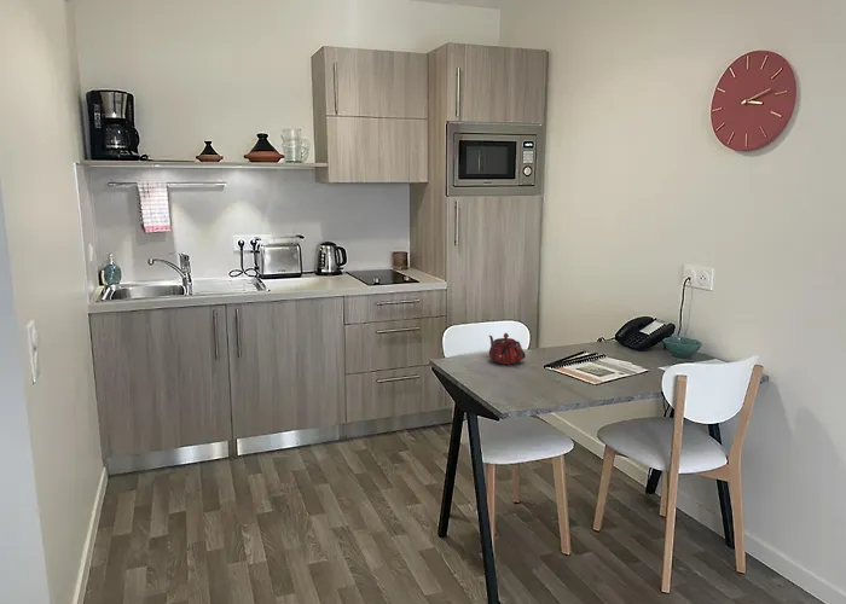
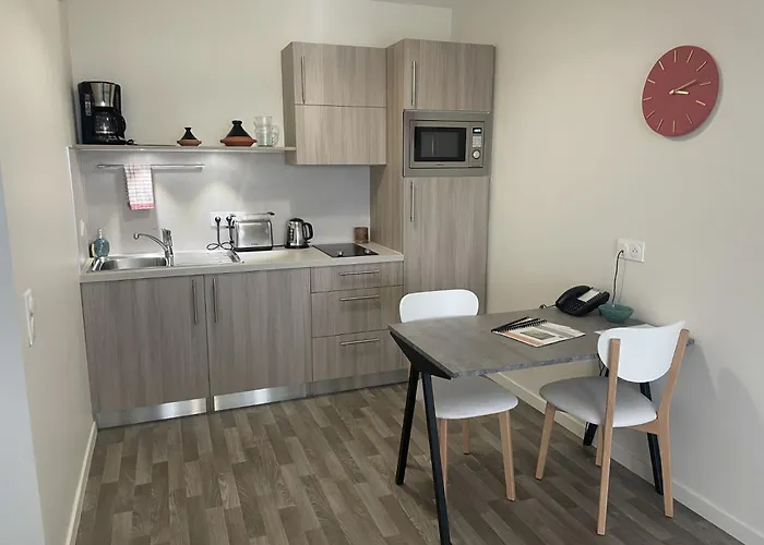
- teapot [488,332,527,366]
